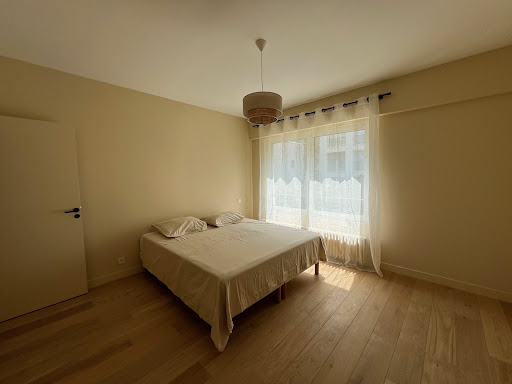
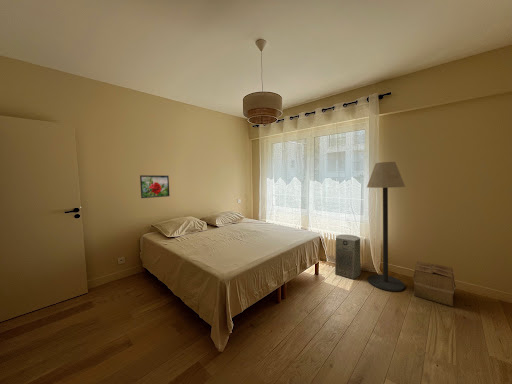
+ floor lamp [366,161,406,292]
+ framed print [139,174,171,199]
+ cardboard box [412,260,457,307]
+ fan [334,234,362,280]
